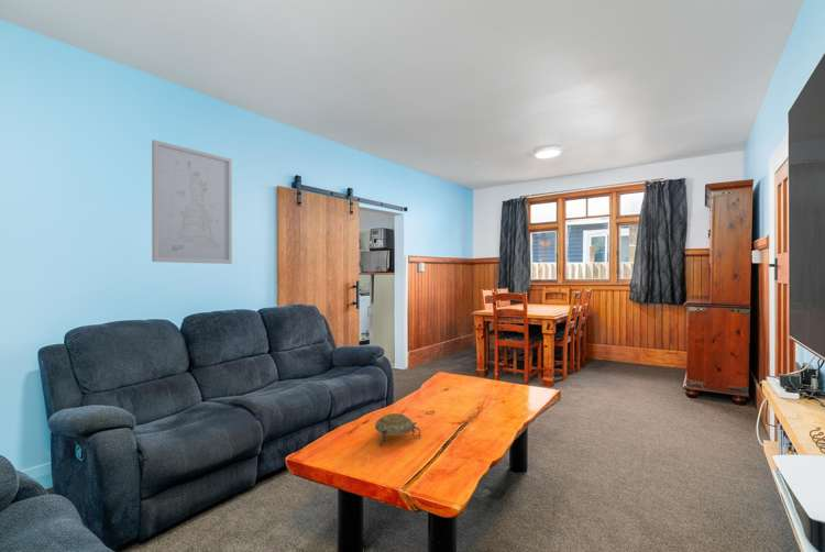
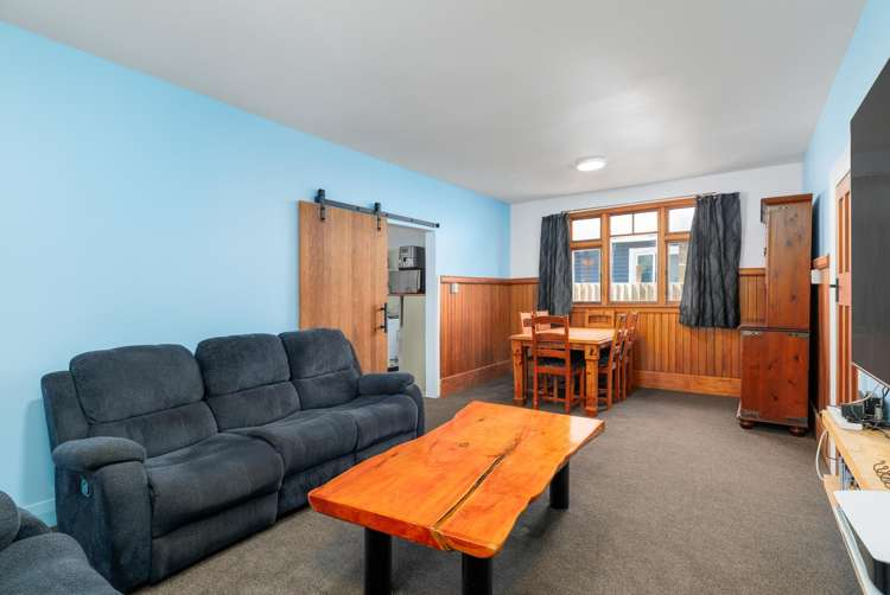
- decorative bowl [374,412,422,448]
- wall art [151,139,233,265]
